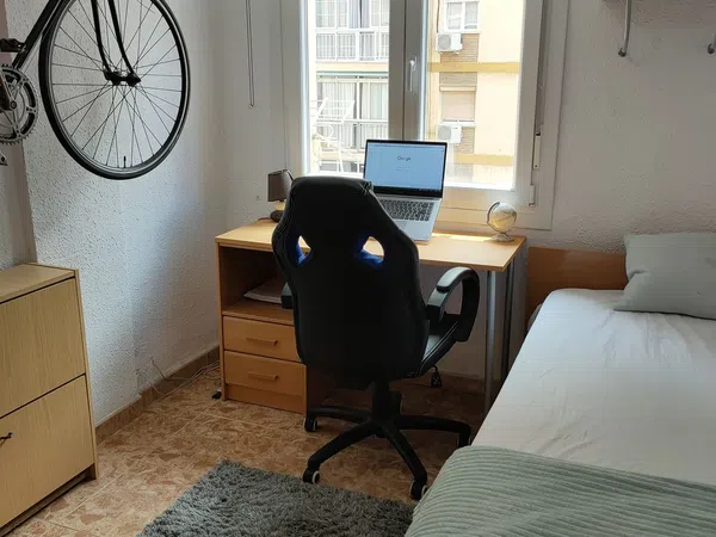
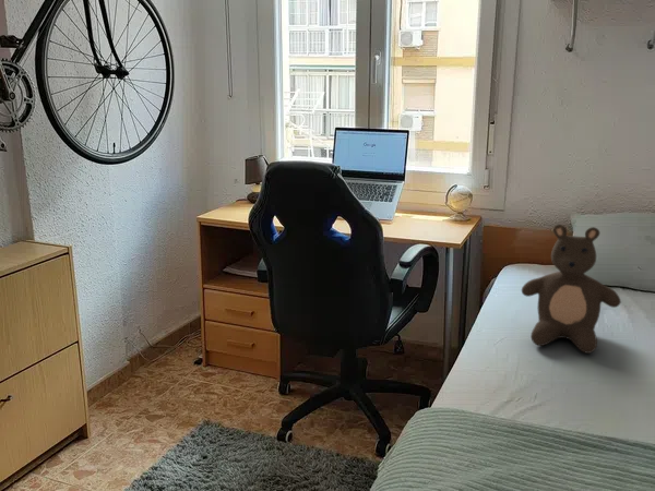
+ teddy bear [521,224,622,355]
